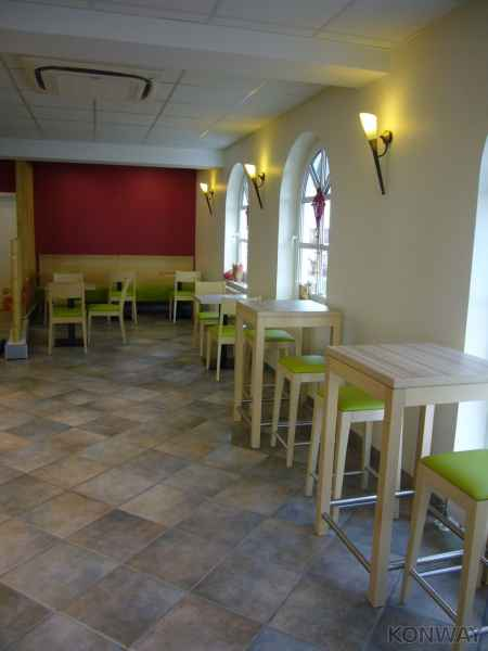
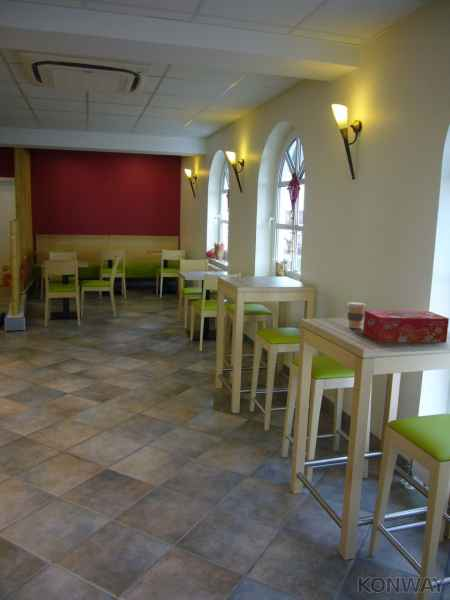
+ tissue box [362,309,450,344]
+ coffee cup [346,301,367,330]
